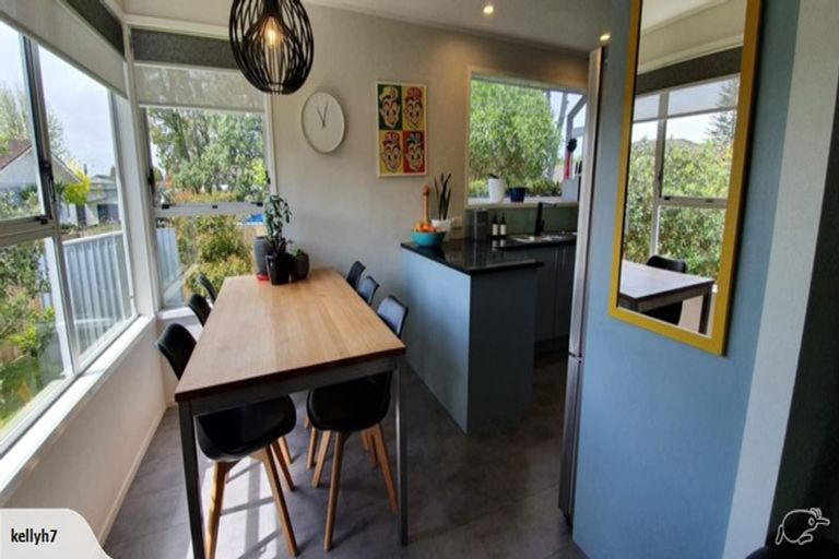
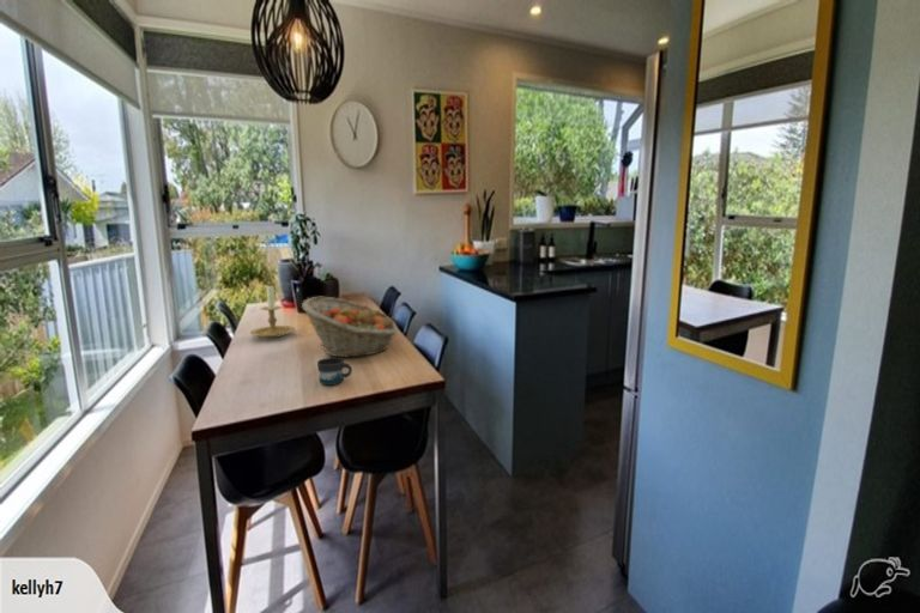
+ candle holder [249,283,296,339]
+ mug [316,357,353,387]
+ fruit basket [301,296,399,358]
